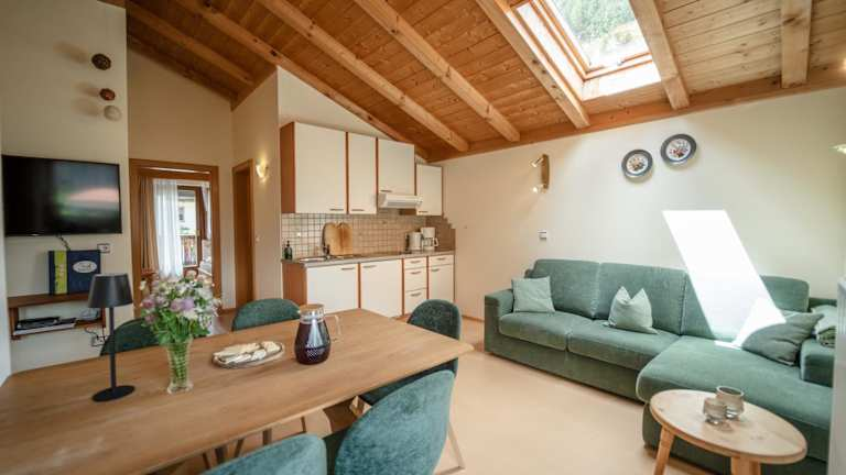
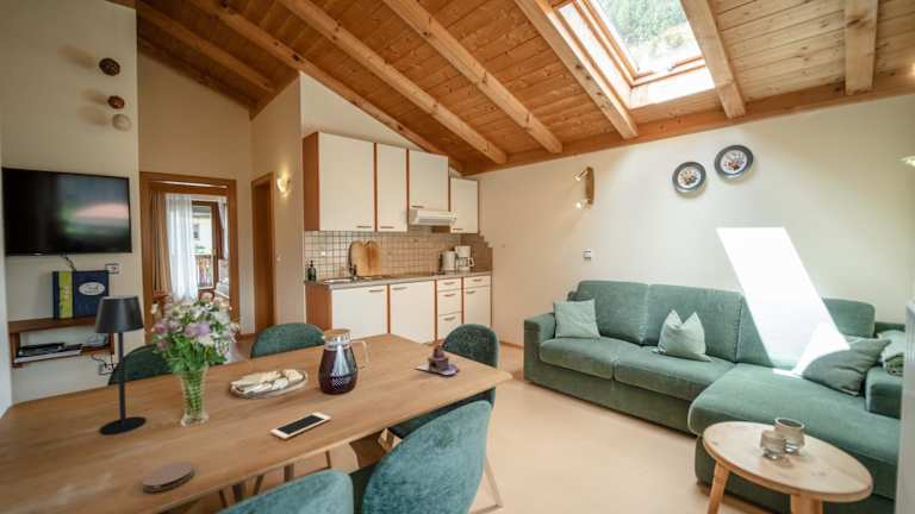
+ teapot [413,343,460,376]
+ coaster [141,460,194,493]
+ cell phone [269,412,332,440]
